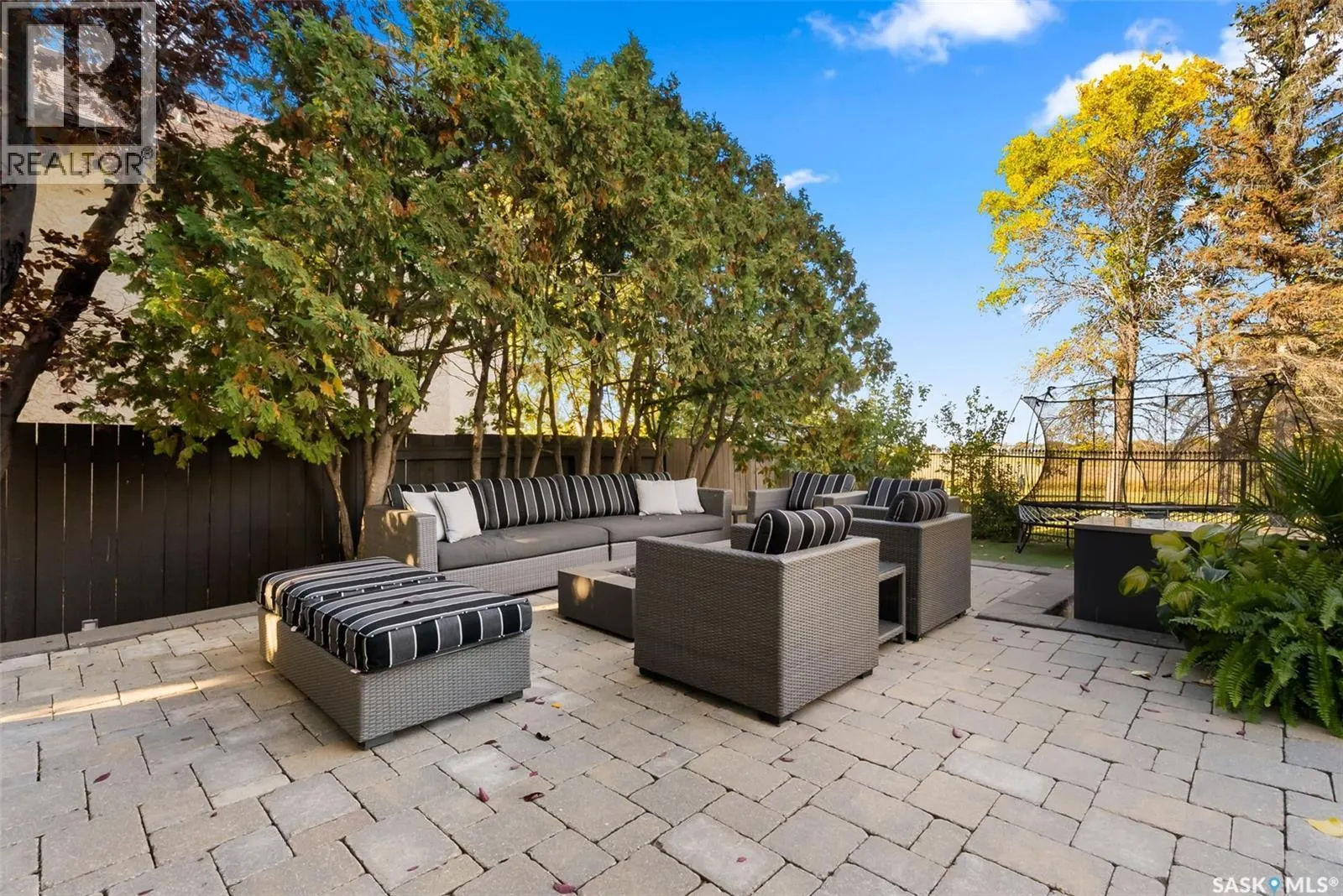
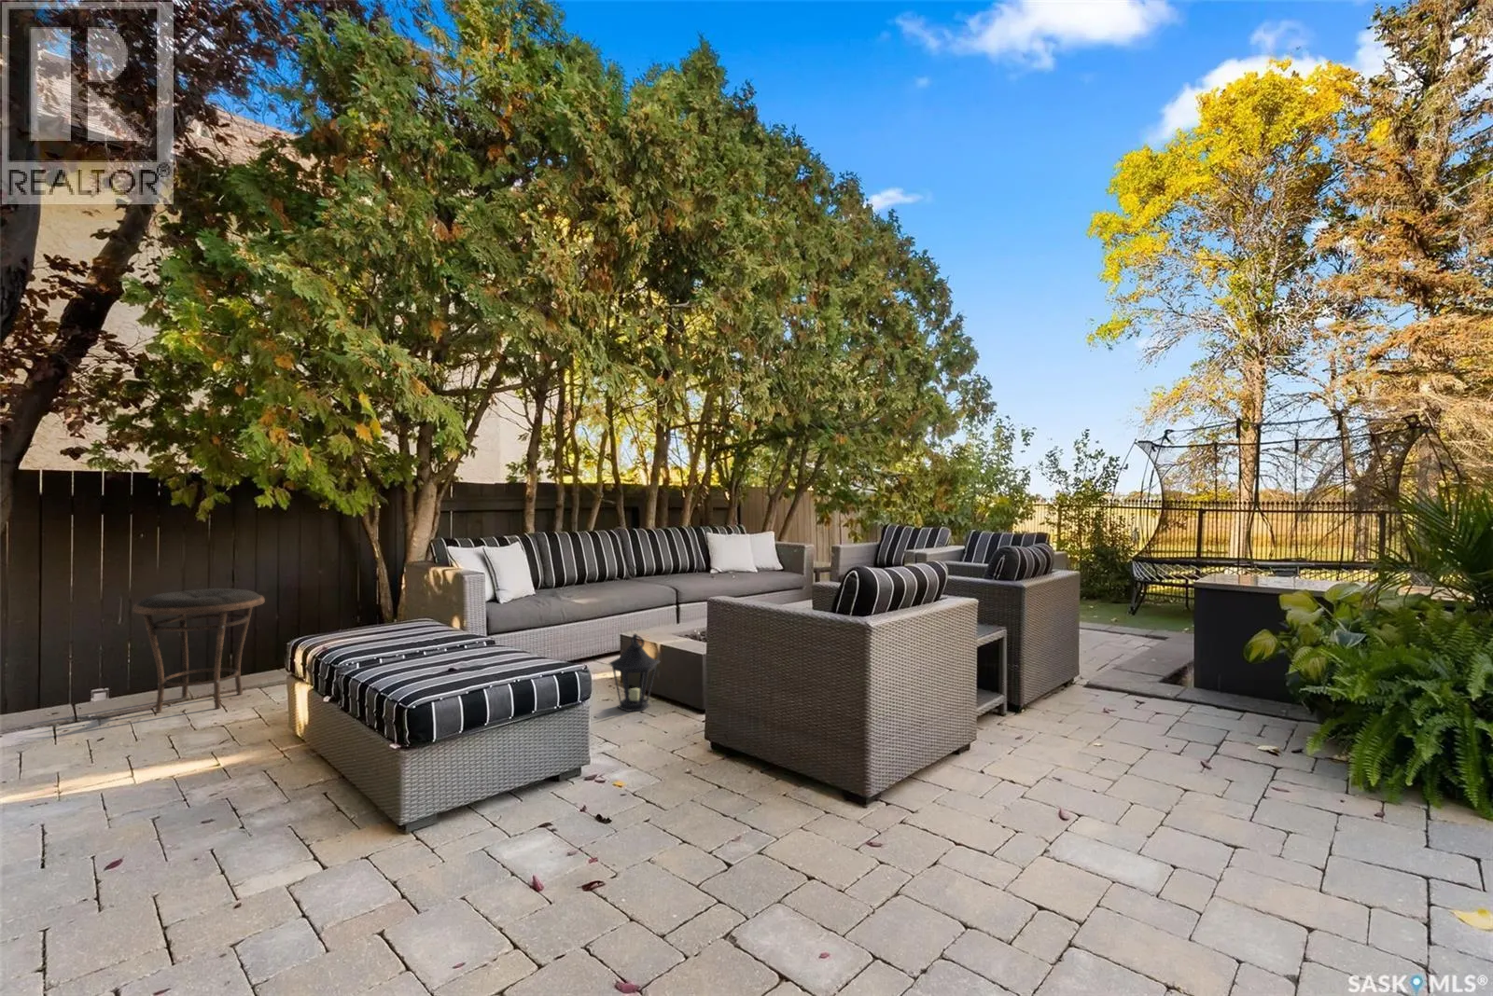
+ lantern [608,634,660,713]
+ side table [131,588,266,714]
